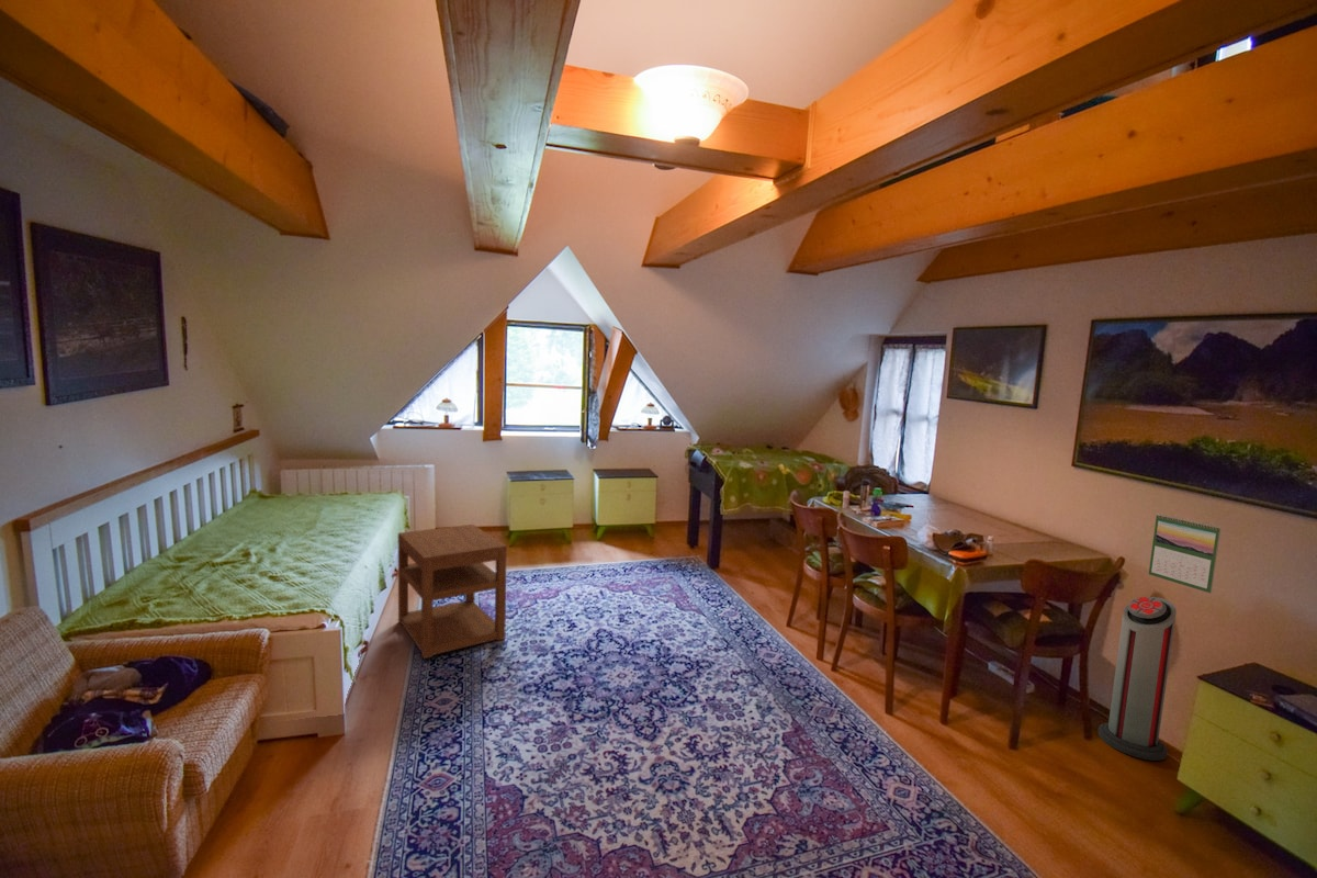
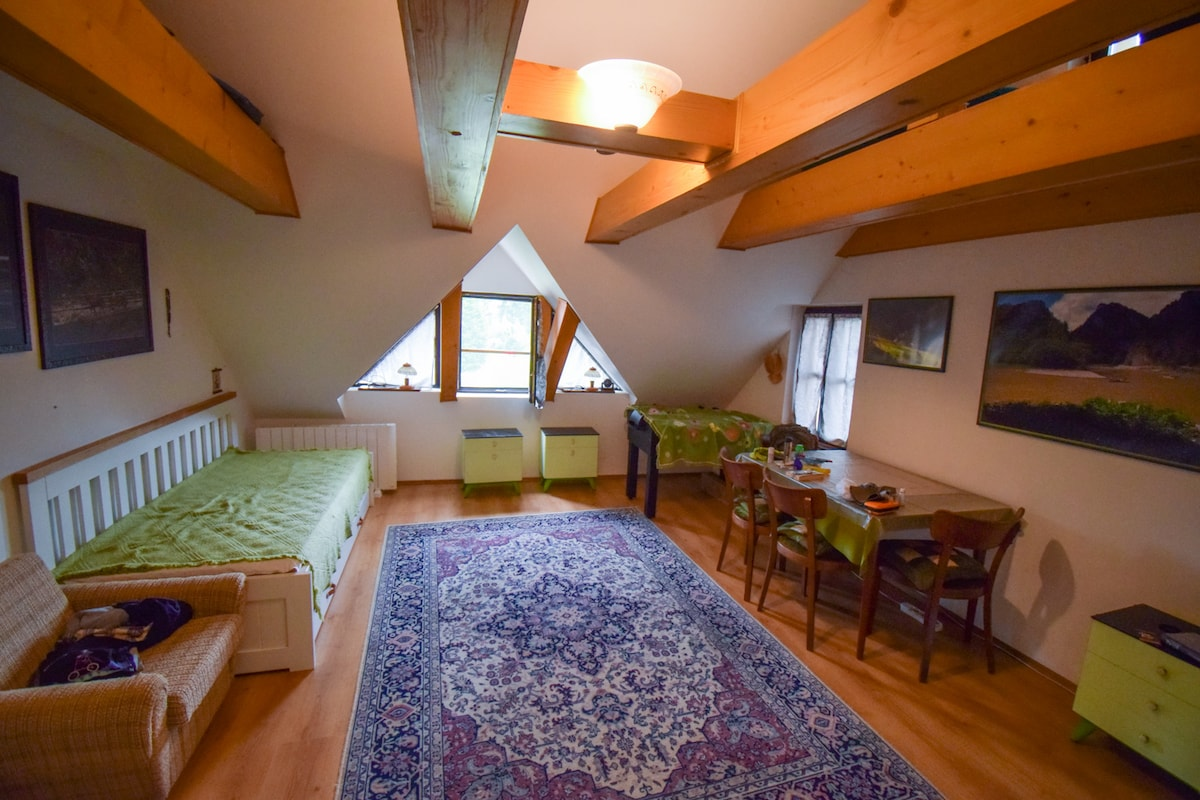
- calendar [1148,513,1222,594]
- nightstand [397,524,508,660]
- air purifier [1098,596,1178,762]
